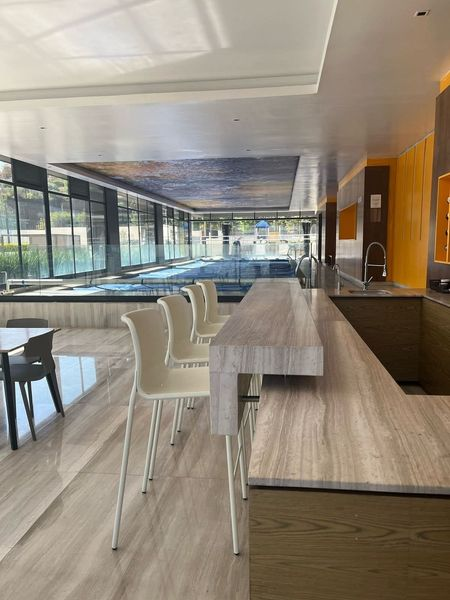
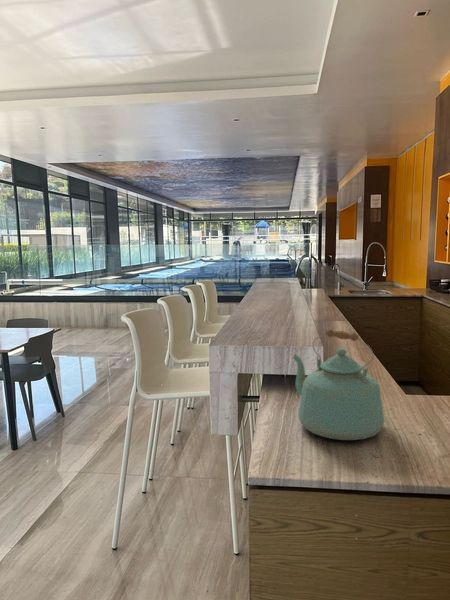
+ kettle [291,328,385,441]
